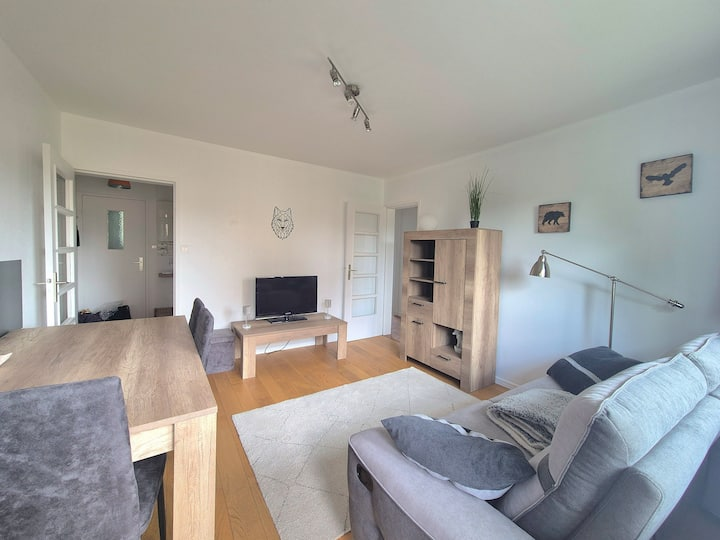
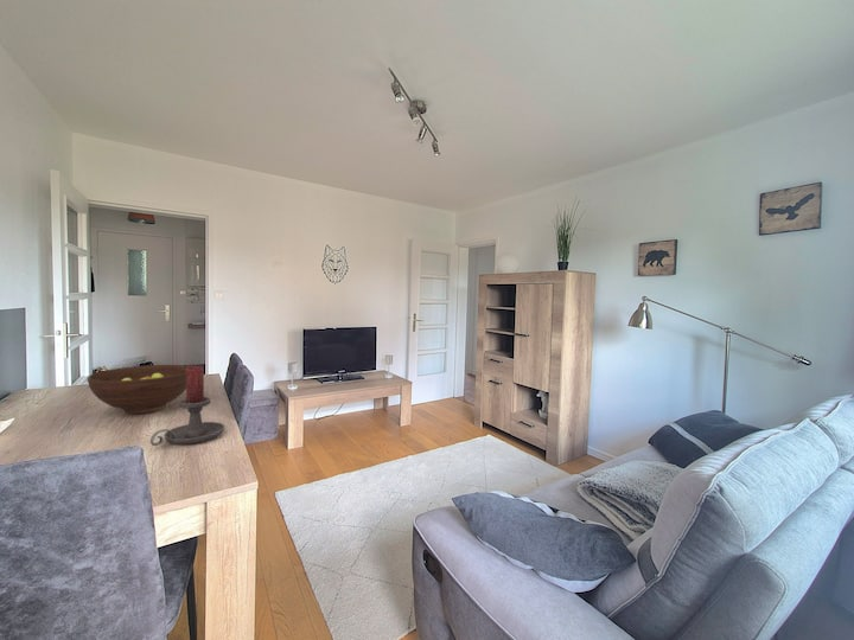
+ candle holder [149,365,225,447]
+ fruit bowl [87,364,190,415]
